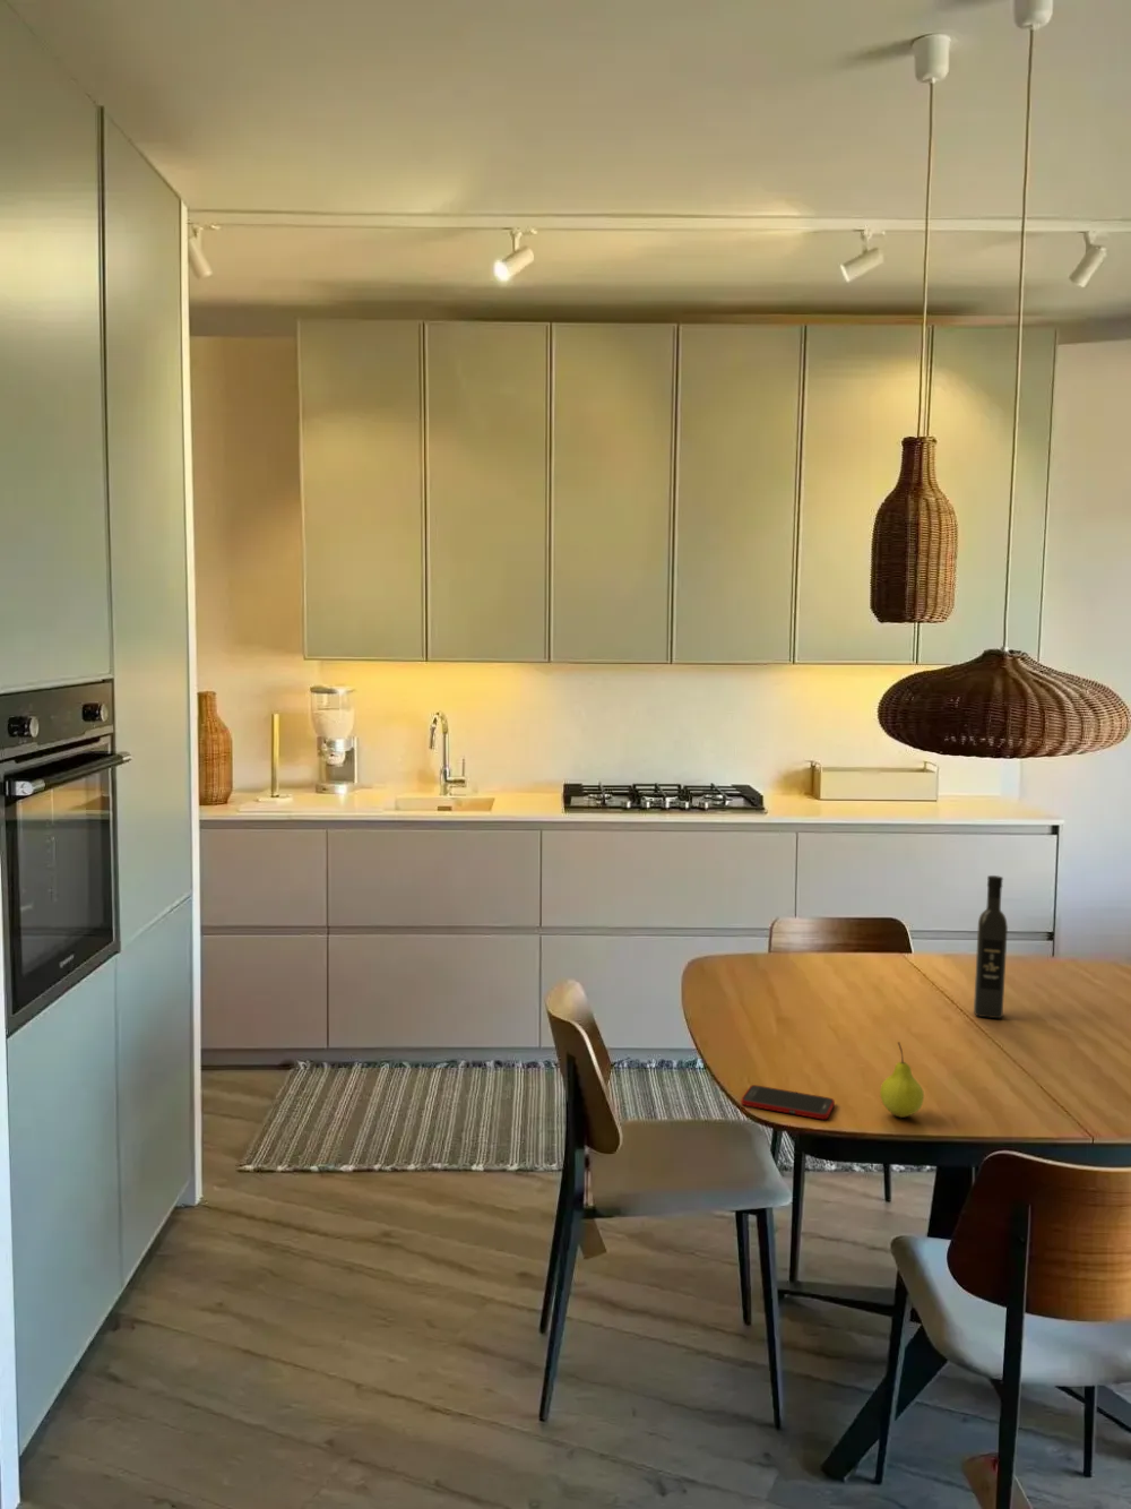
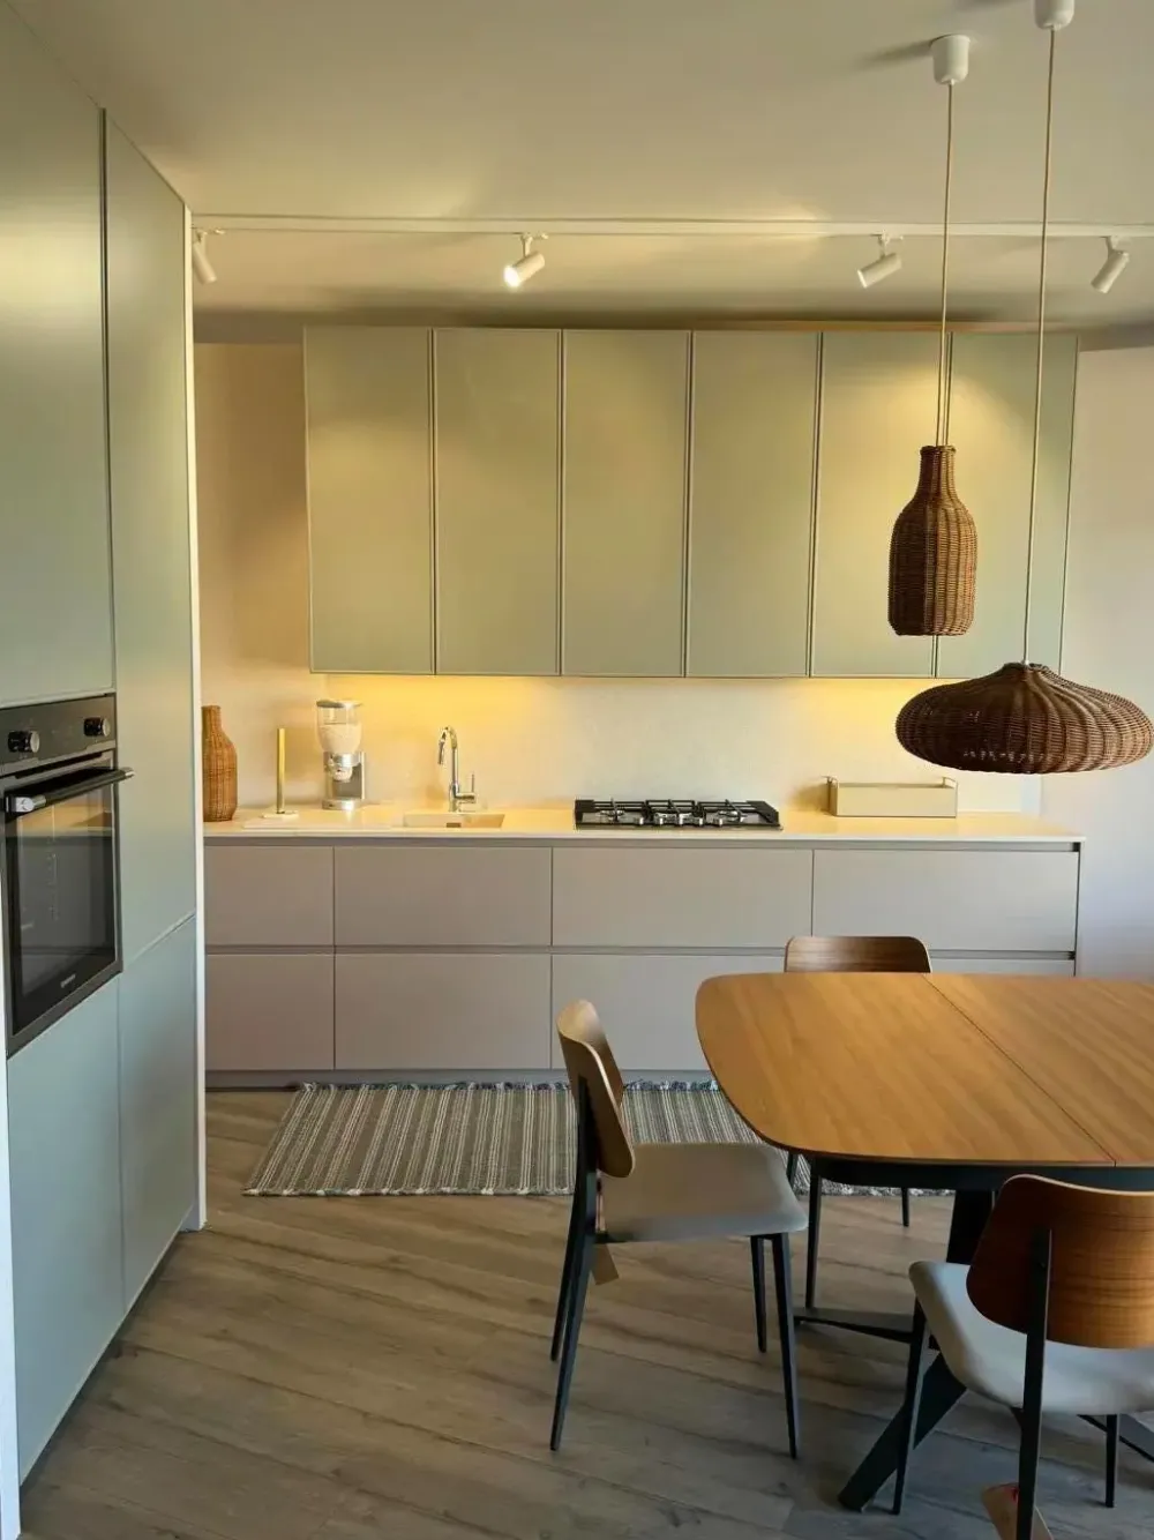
- cell phone [740,1084,836,1120]
- wine bottle [973,875,1009,1019]
- fruit [879,1041,925,1119]
